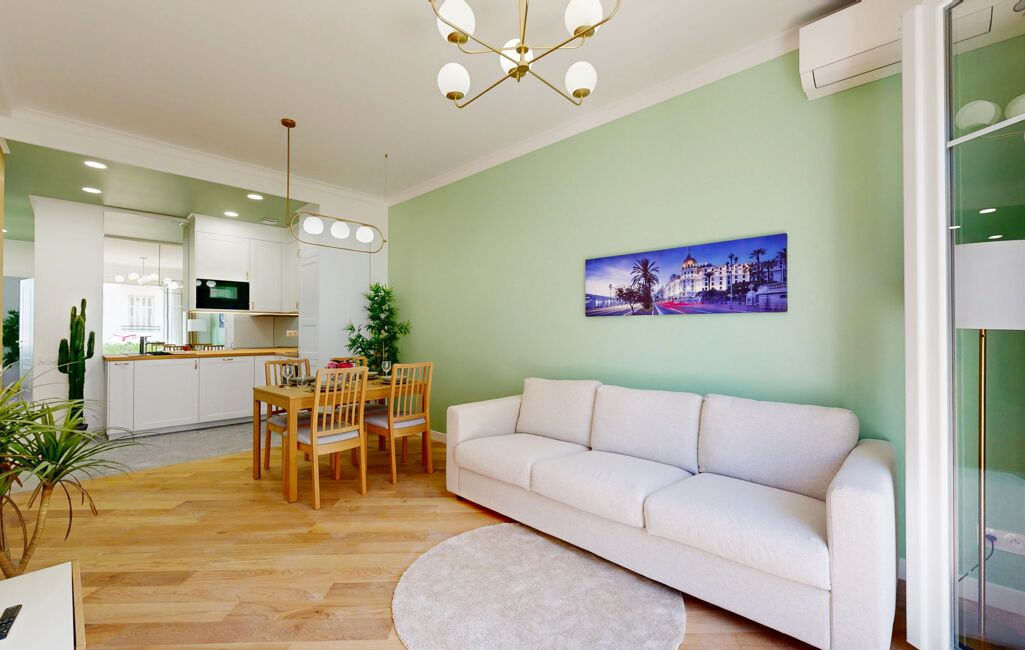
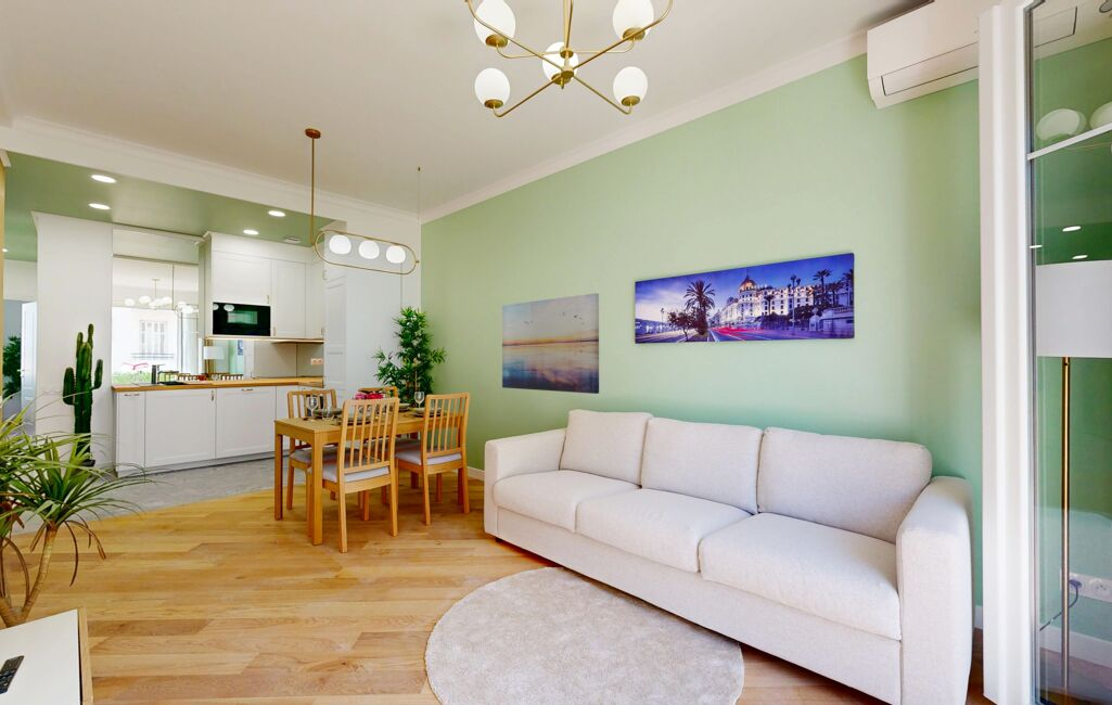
+ wall art [501,292,600,395]
